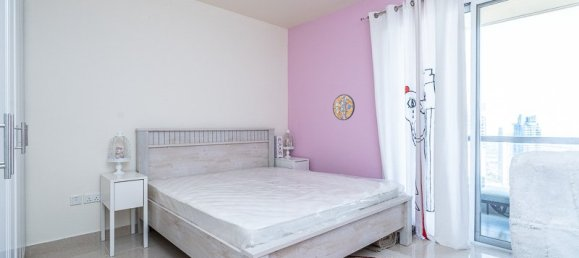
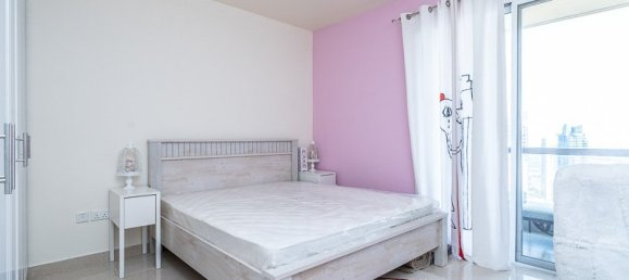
- manhole cover [332,93,356,121]
